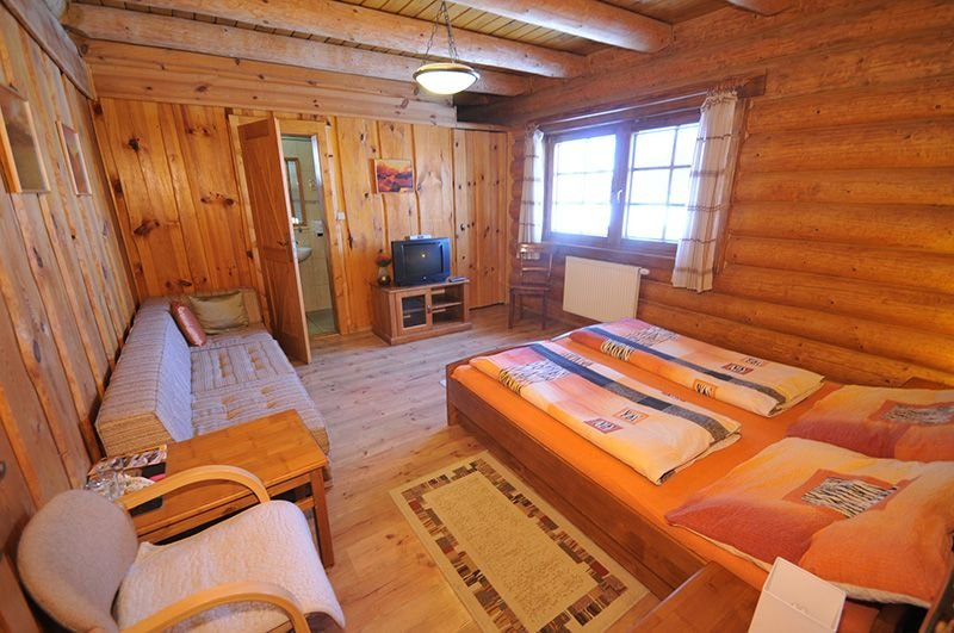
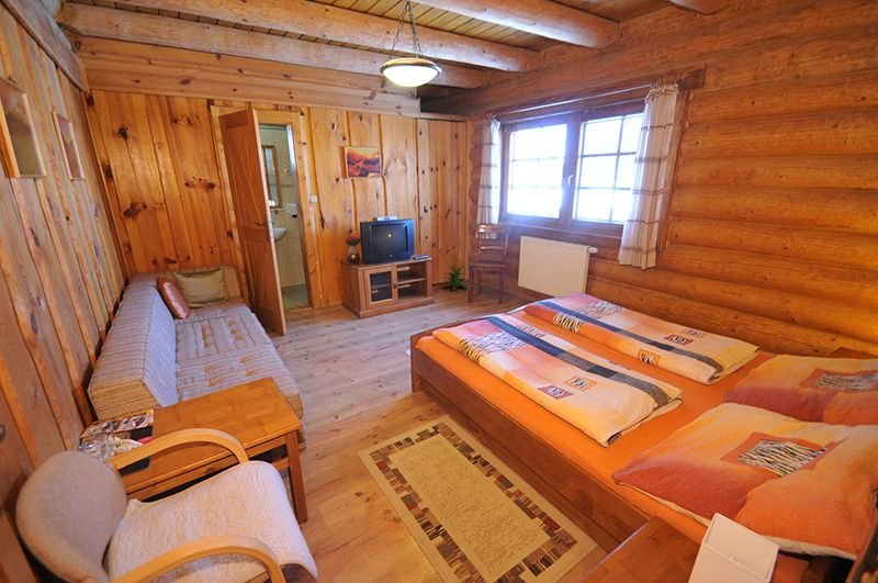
+ indoor plant [441,245,470,291]
